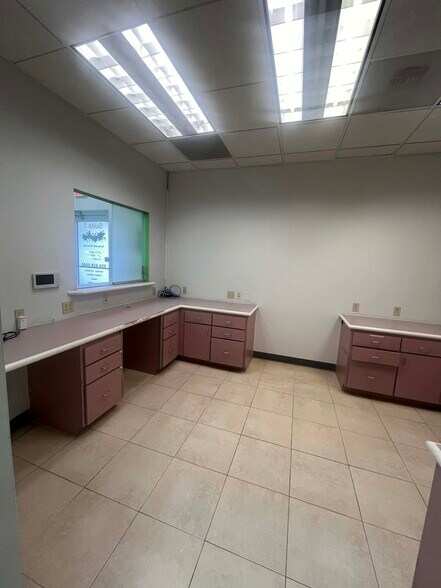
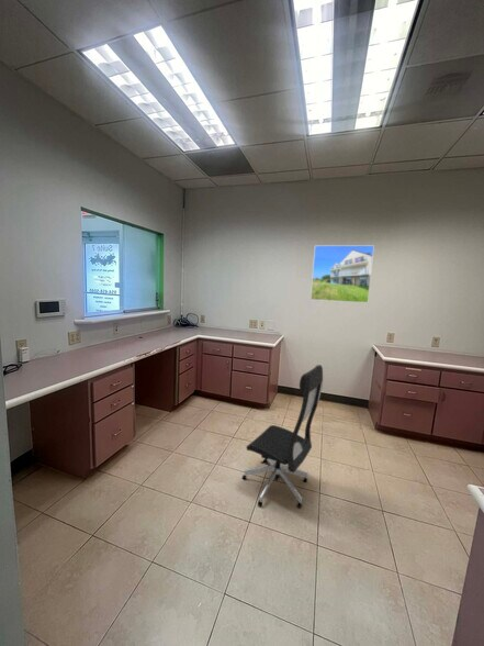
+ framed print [309,244,375,304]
+ office chair [241,364,324,509]
